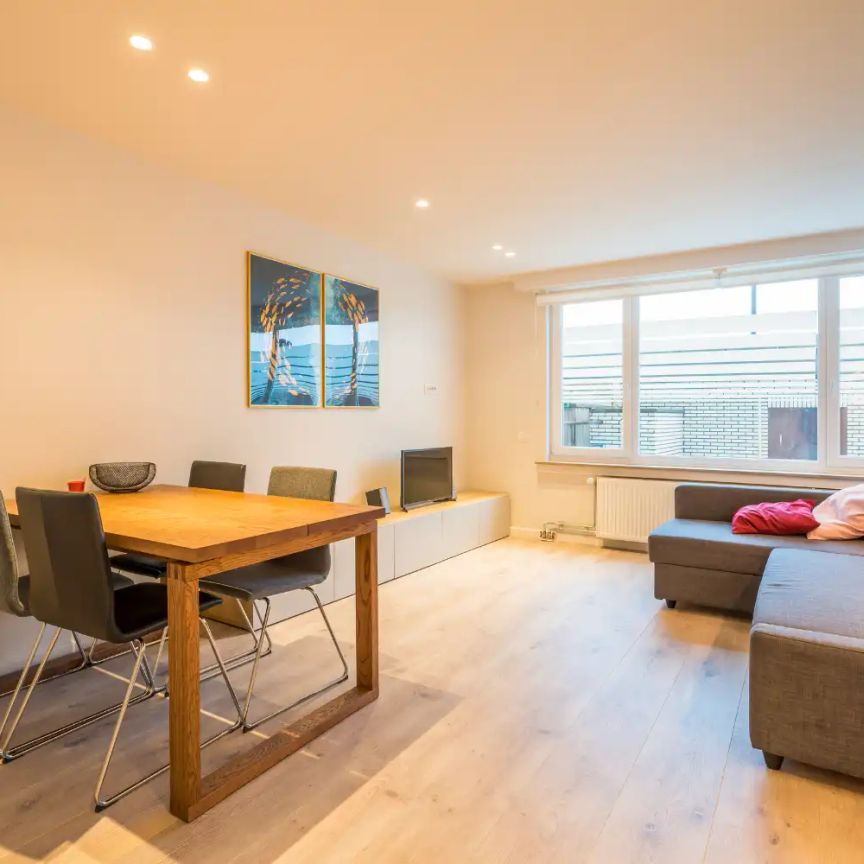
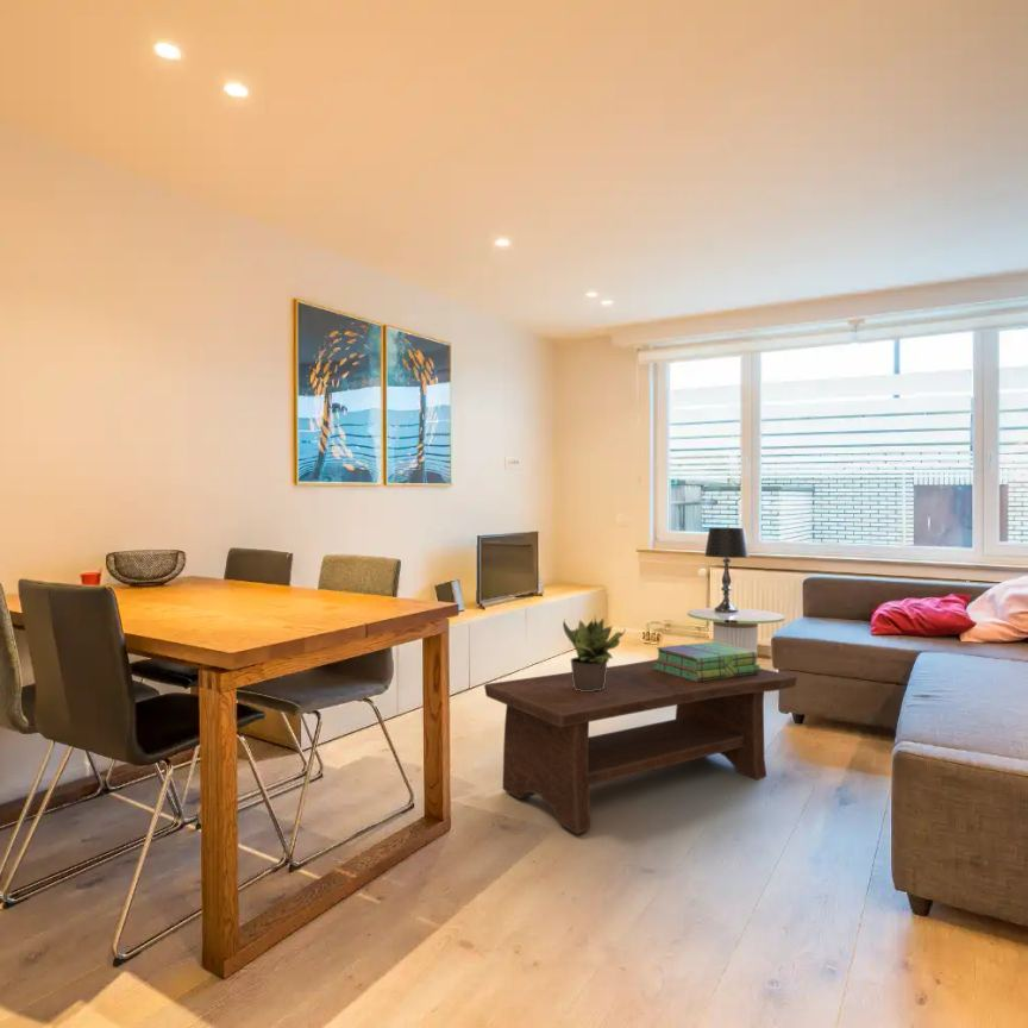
+ table lamp [704,527,750,613]
+ stack of books [652,641,761,682]
+ coffee table [483,659,798,835]
+ side table [687,607,786,653]
+ potted plant [562,613,626,691]
